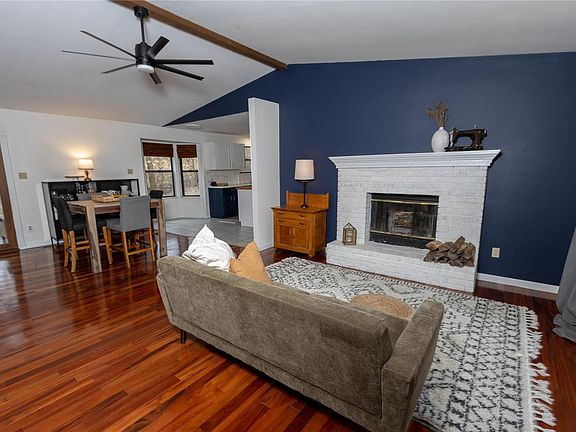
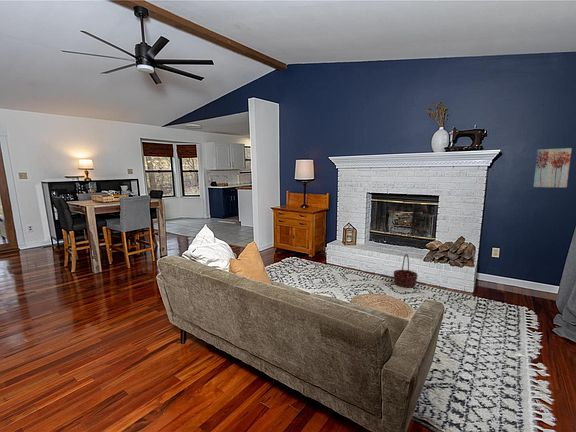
+ wall art [533,147,572,188]
+ basket [393,253,419,288]
